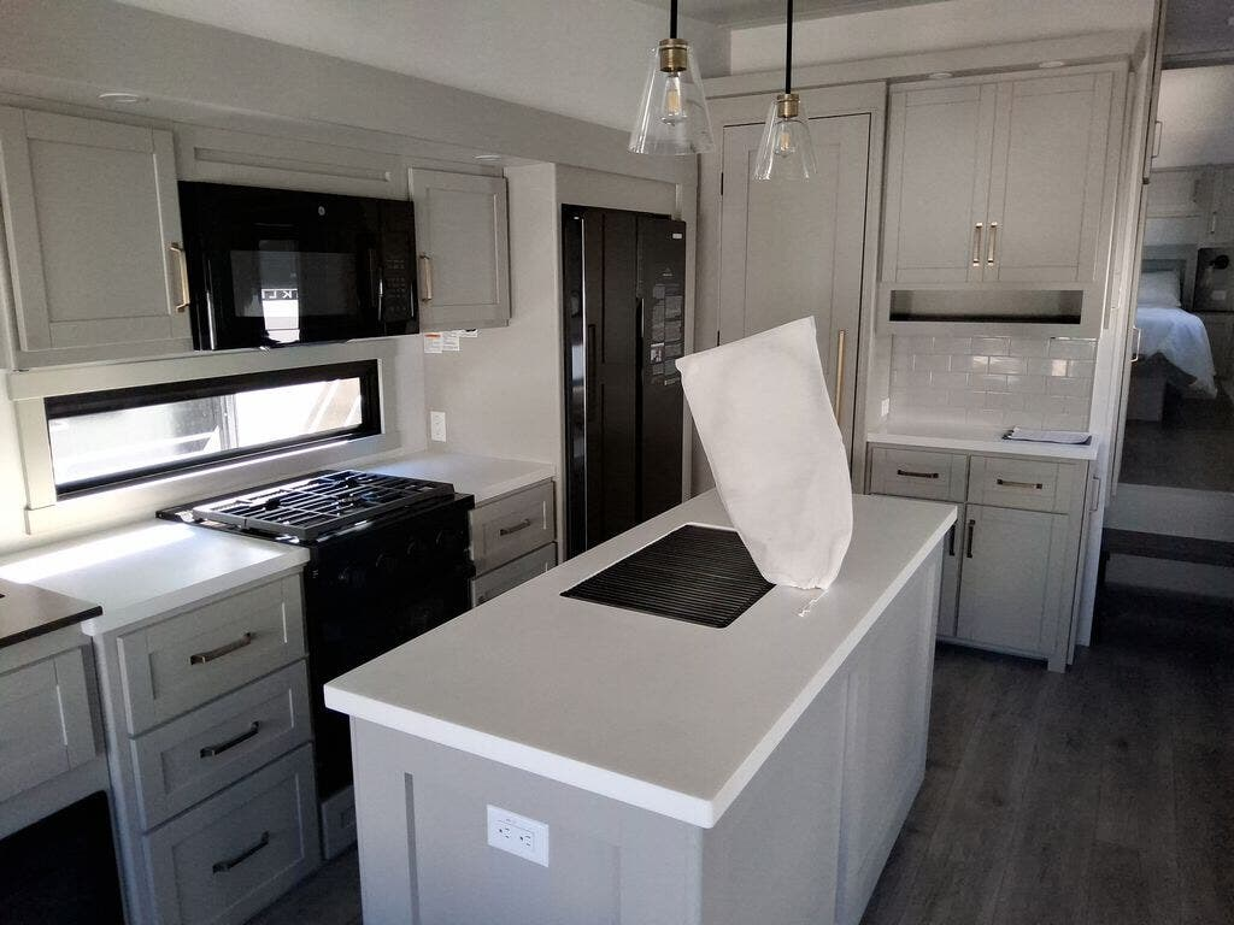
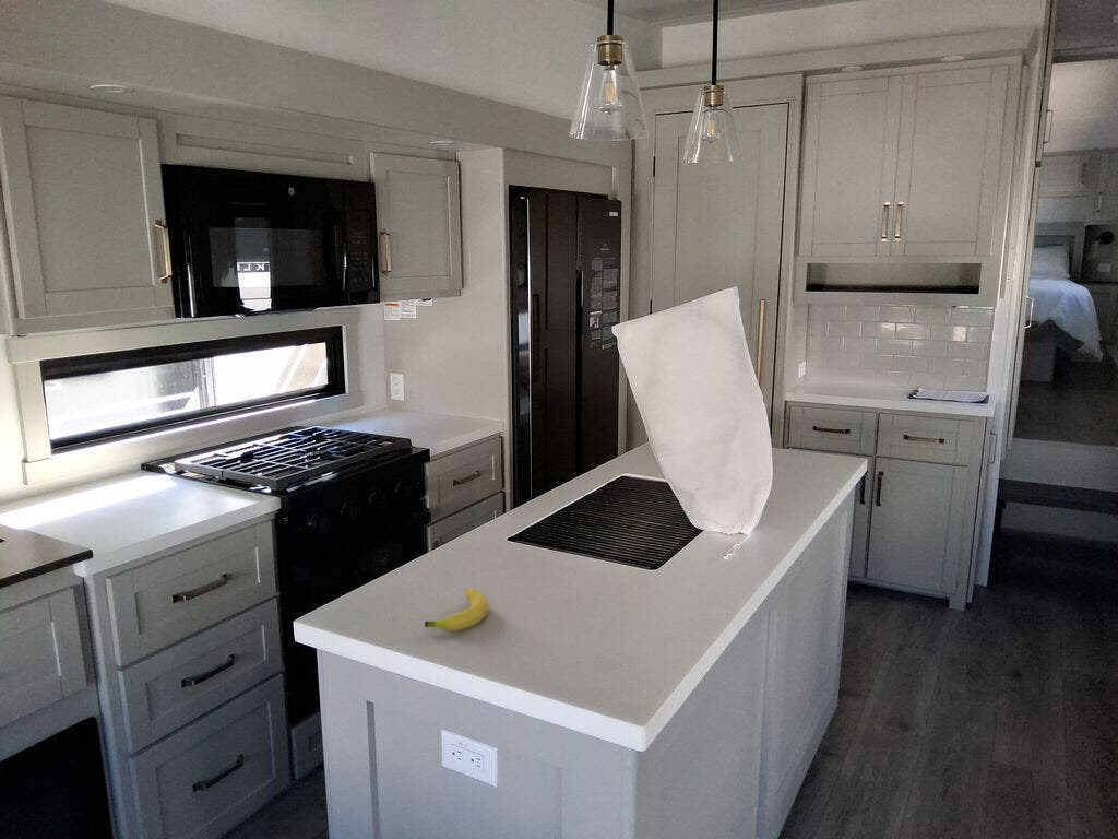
+ fruit [424,588,489,631]
